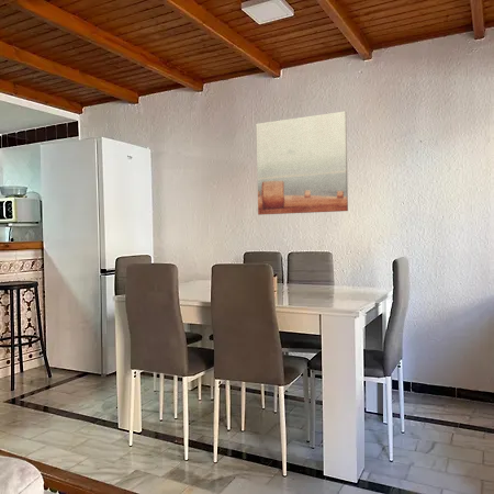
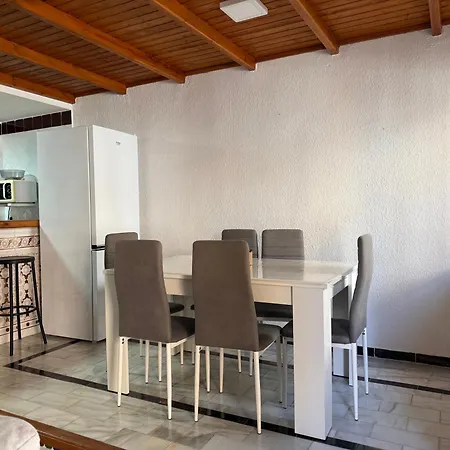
- wall art [255,110,349,216]
